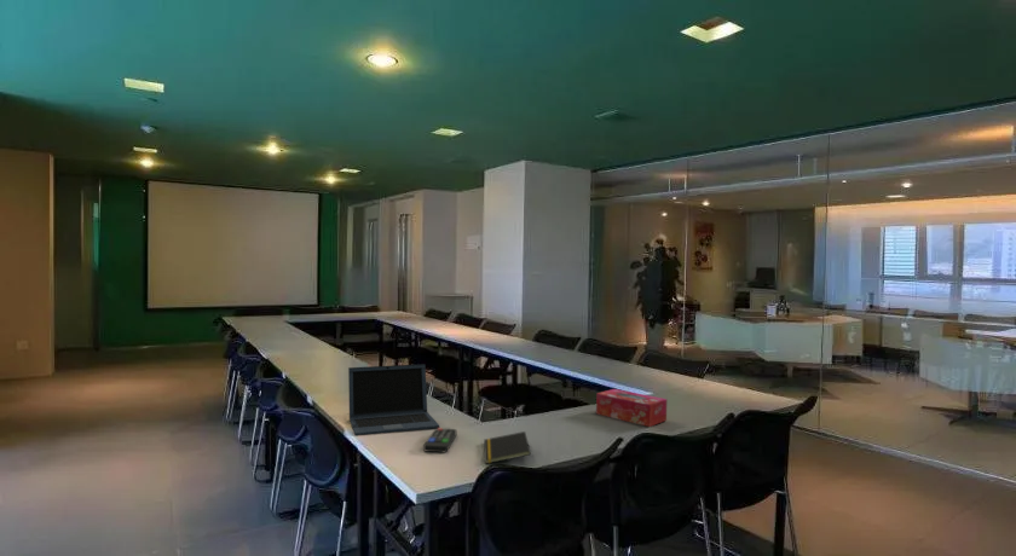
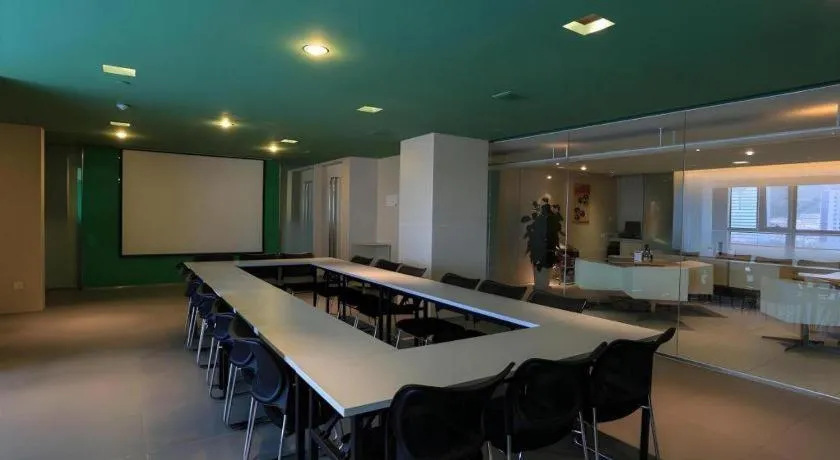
- notepad [483,430,532,465]
- remote control [422,427,457,453]
- tissue box [595,388,668,428]
- laptop [347,363,440,436]
